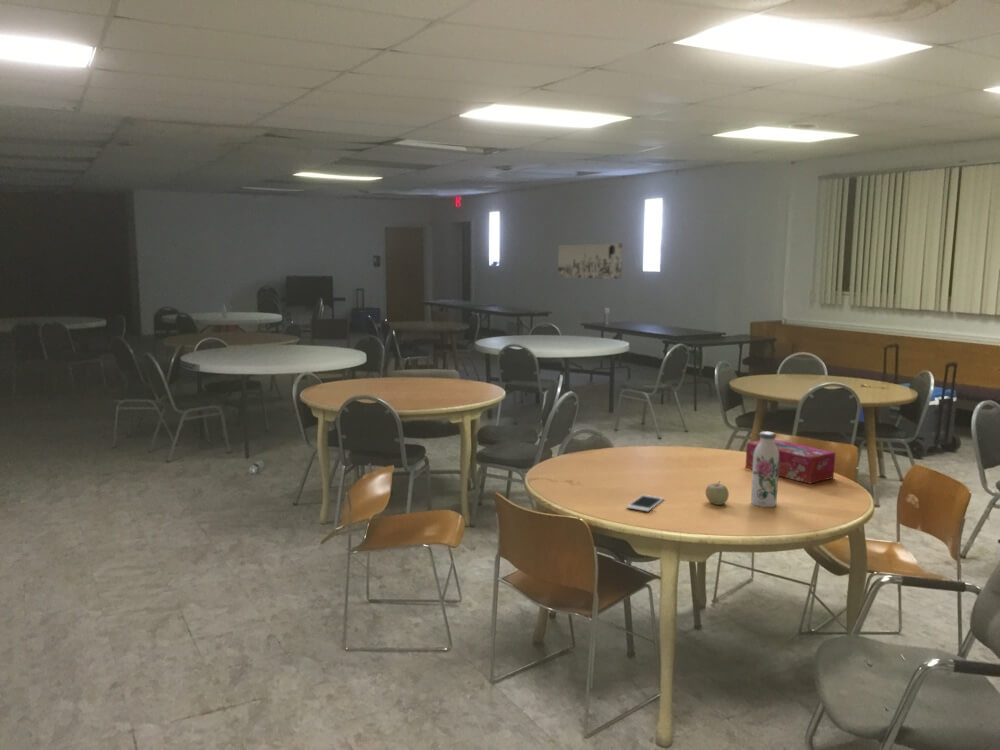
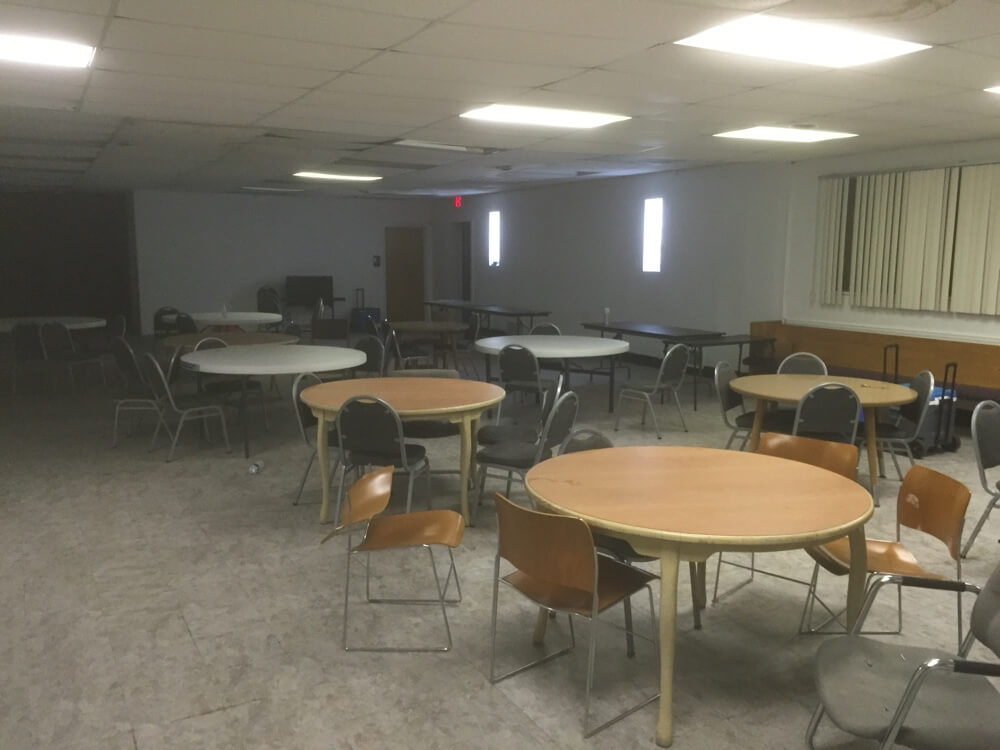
- cell phone [625,494,665,513]
- tissue box [745,438,836,485]
- wall art [557,242,624,280]
- water bottle [750,431,779,508]
- fruit [705,480,730,506]
